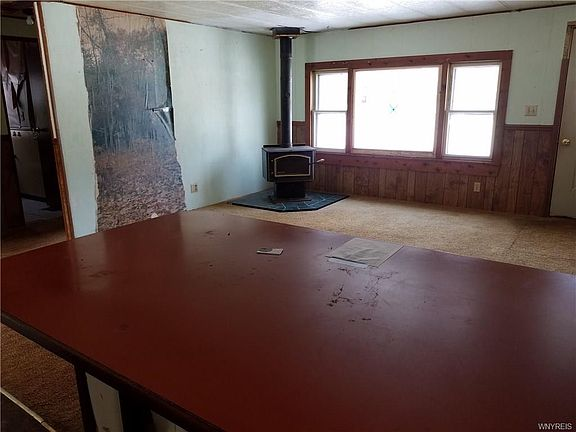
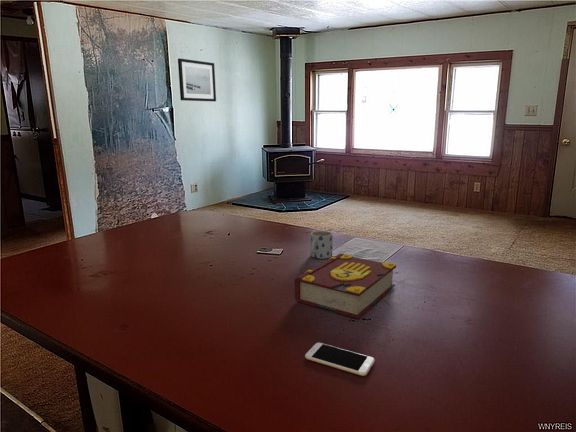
+ mug [310,230,334,260]
+ smartphone [304,342,376,377]
+ wall art [177,57,217,102]
+ book [294,253,397,320]
